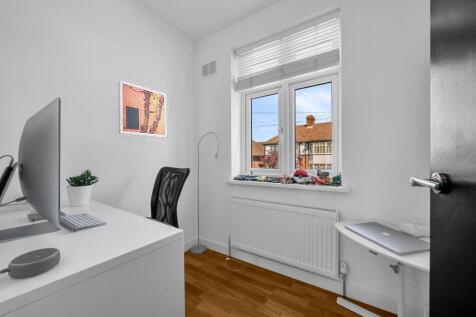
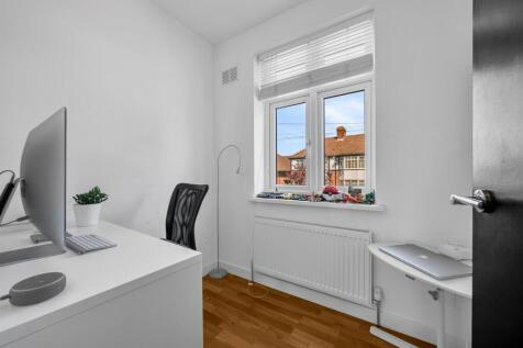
- wall art [117,79,167,138]
